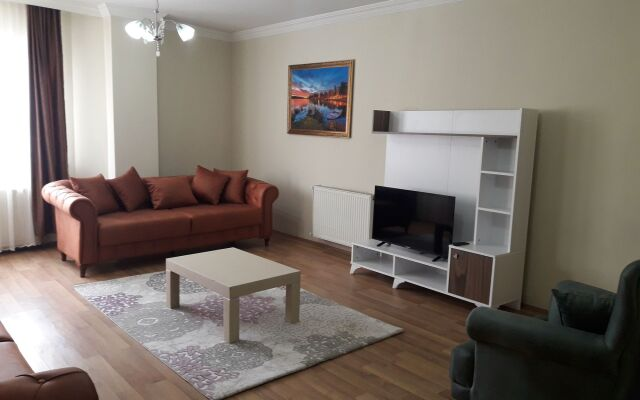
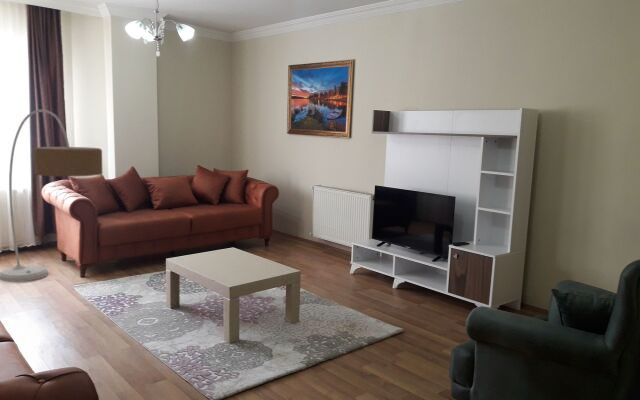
+ floor lamp [0,109,103,283]
